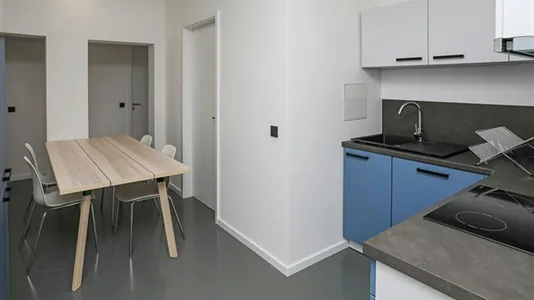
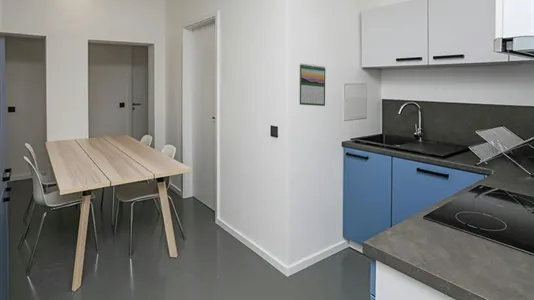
+ calendar [298,63,326,107]
